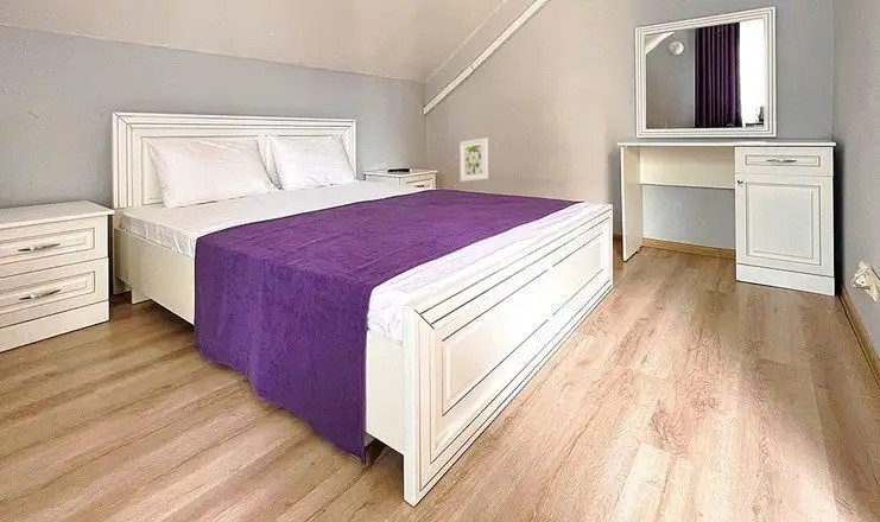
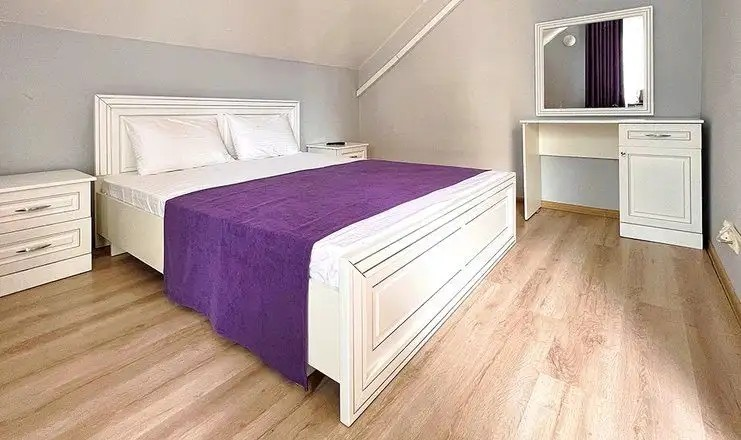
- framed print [458,138,489,183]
